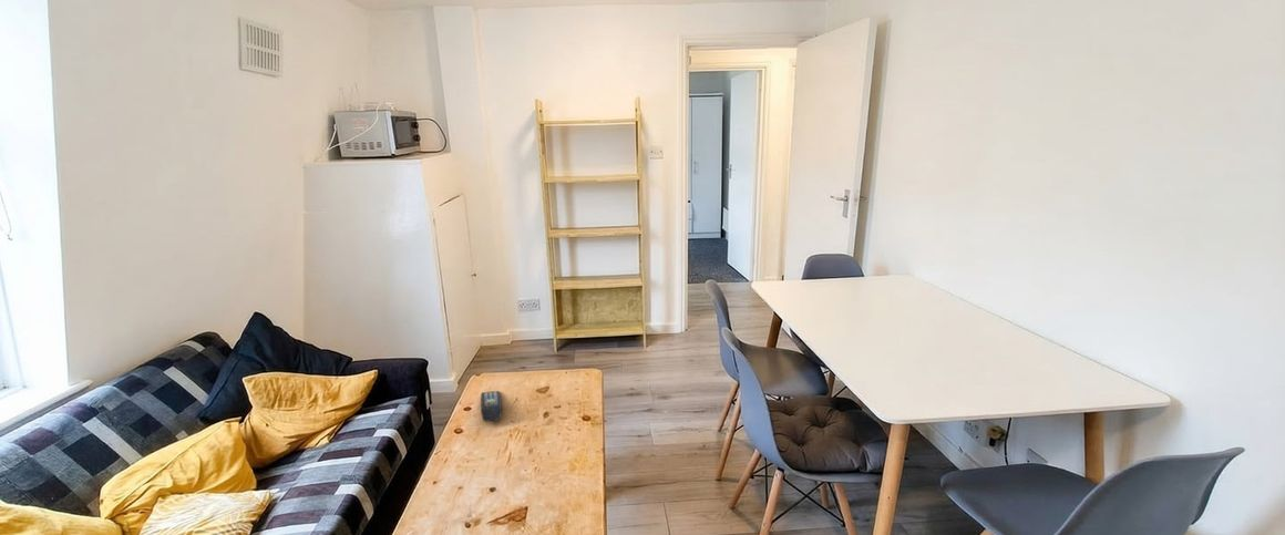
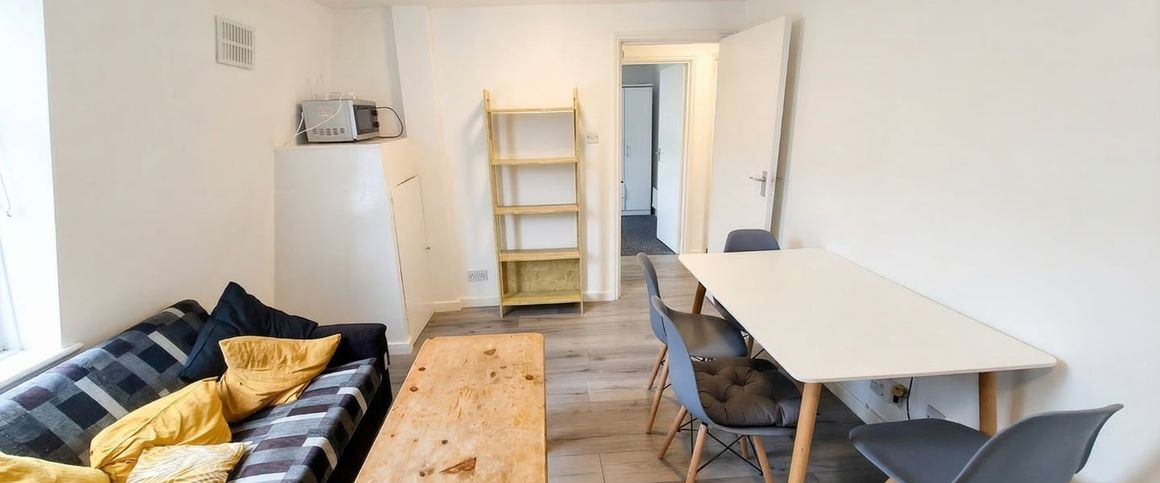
- remote control [480,390,503,423]
